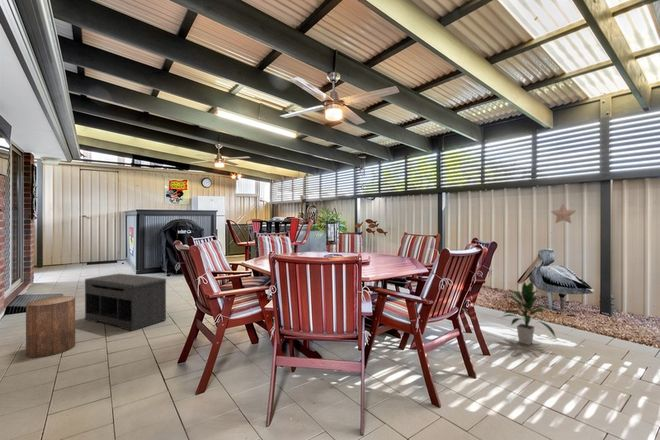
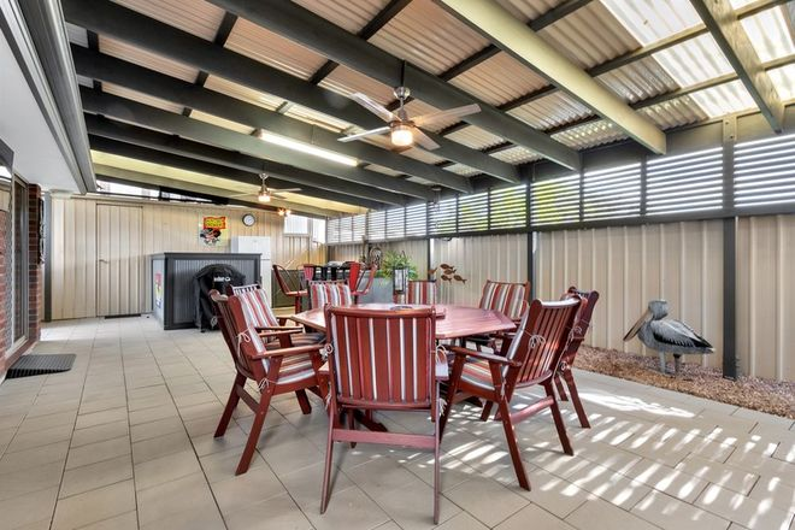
- decorative star [550,203,577,225]
- bench [84,273,167,332]
- stool [25,295,76,358]
- indoor plant [500,280,557,346]
